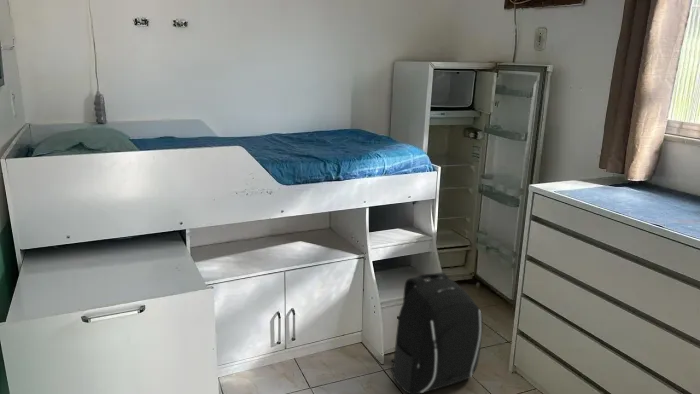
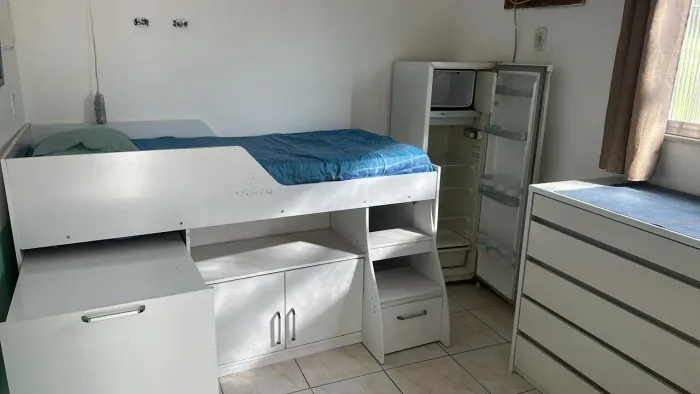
- backpack [390,272,484,394]
